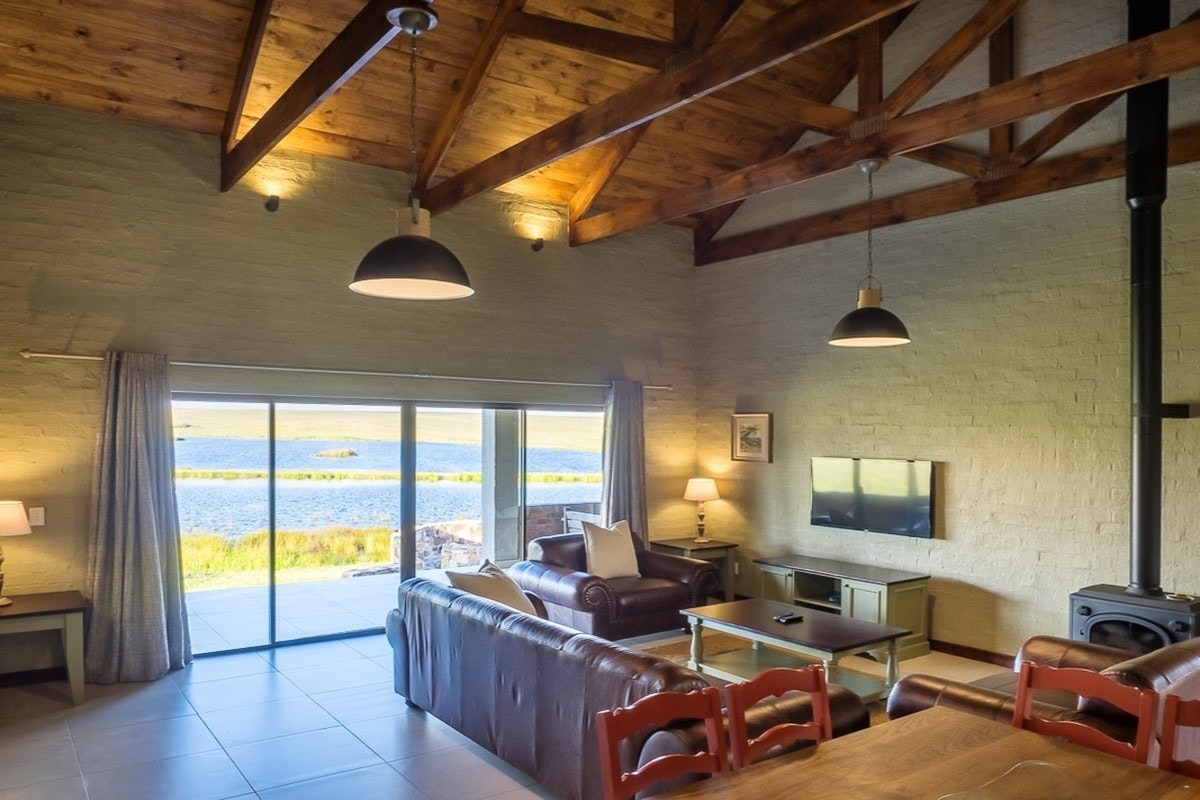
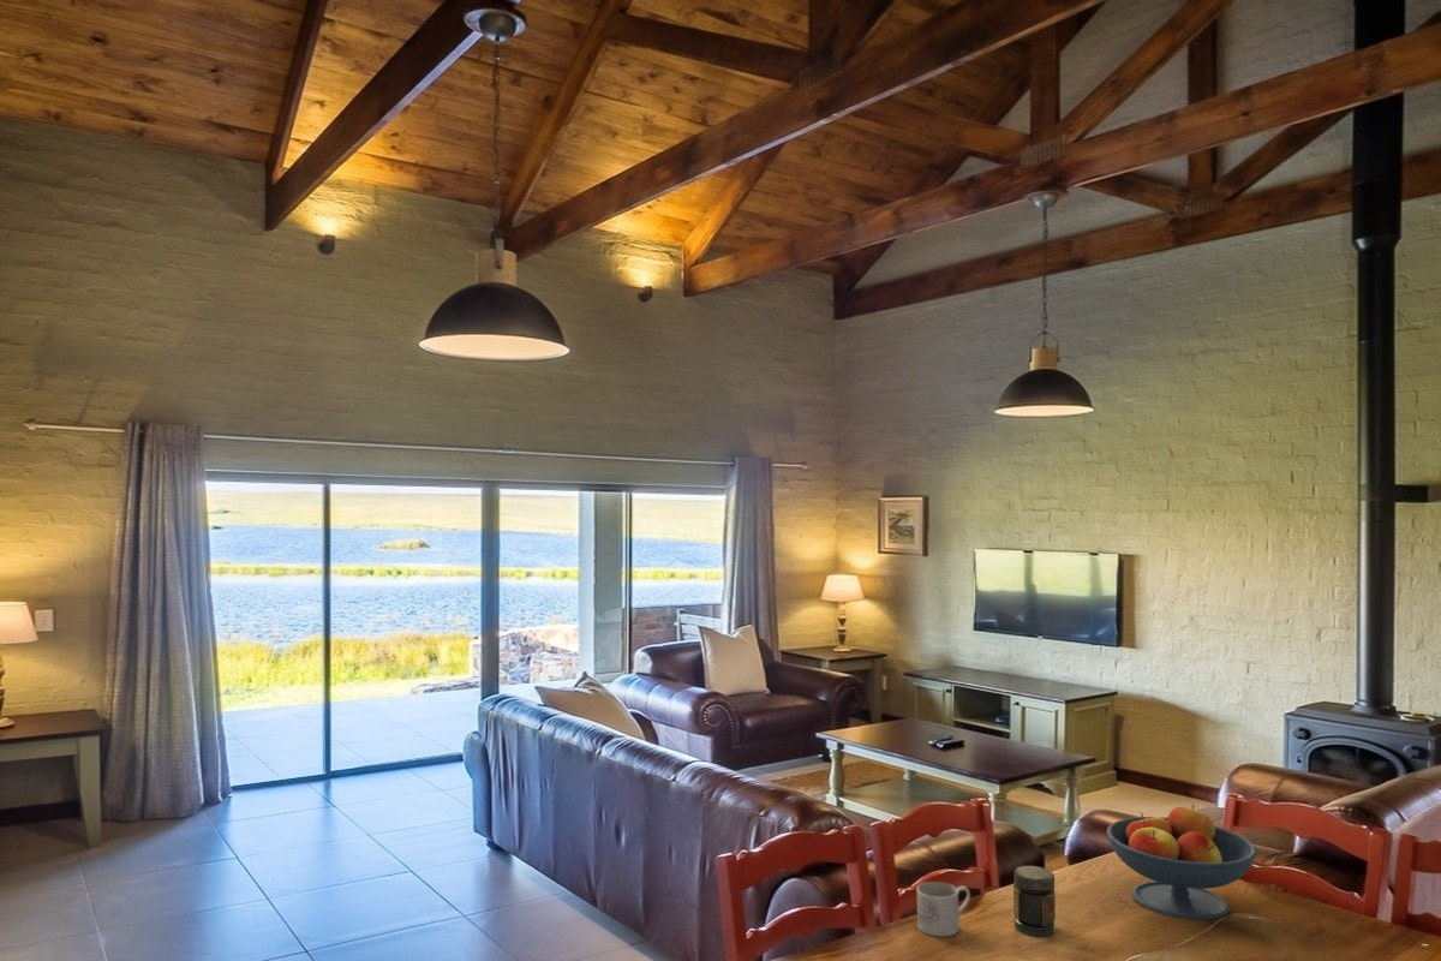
+ fruit bowl [1106,804,1258,920]
+ jar [1012,865,1057,937]
+ mug [915,881,971,938]
